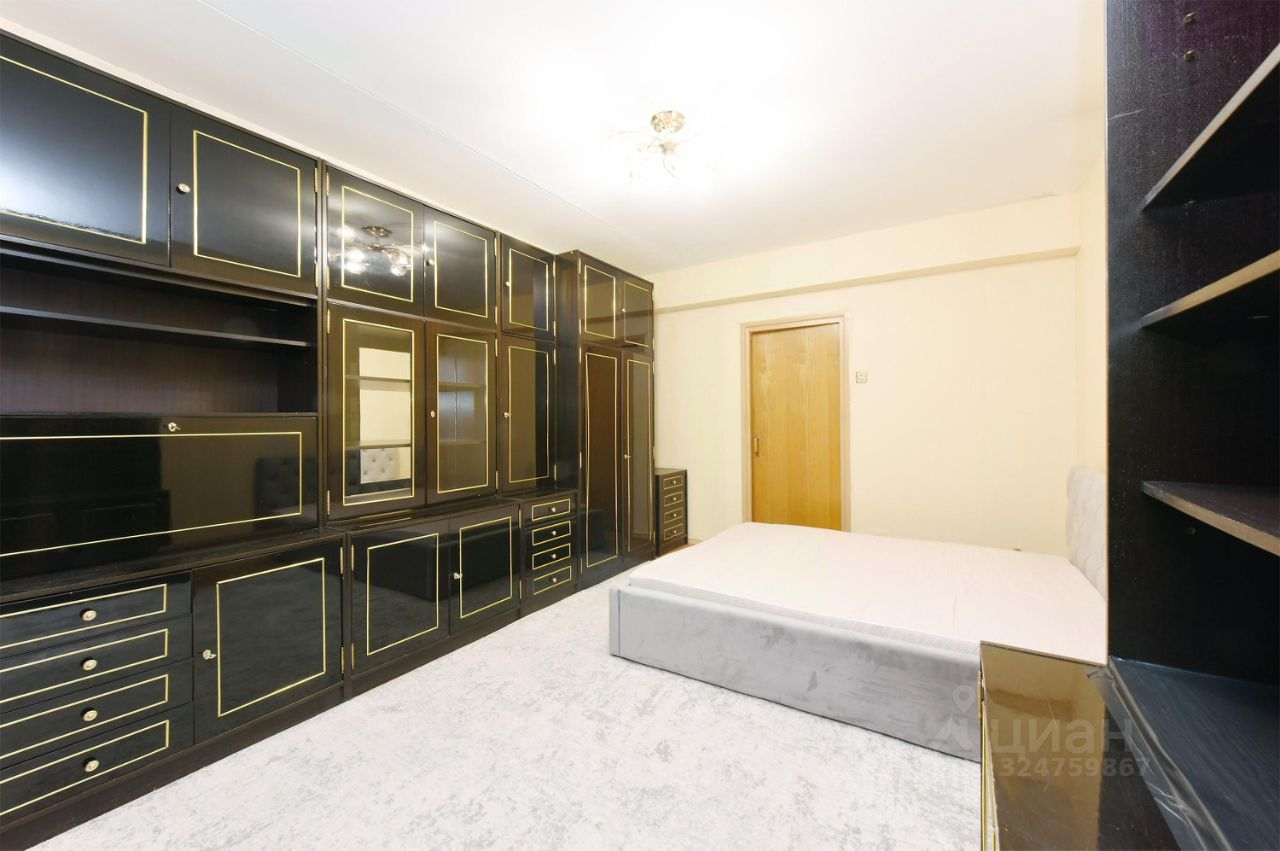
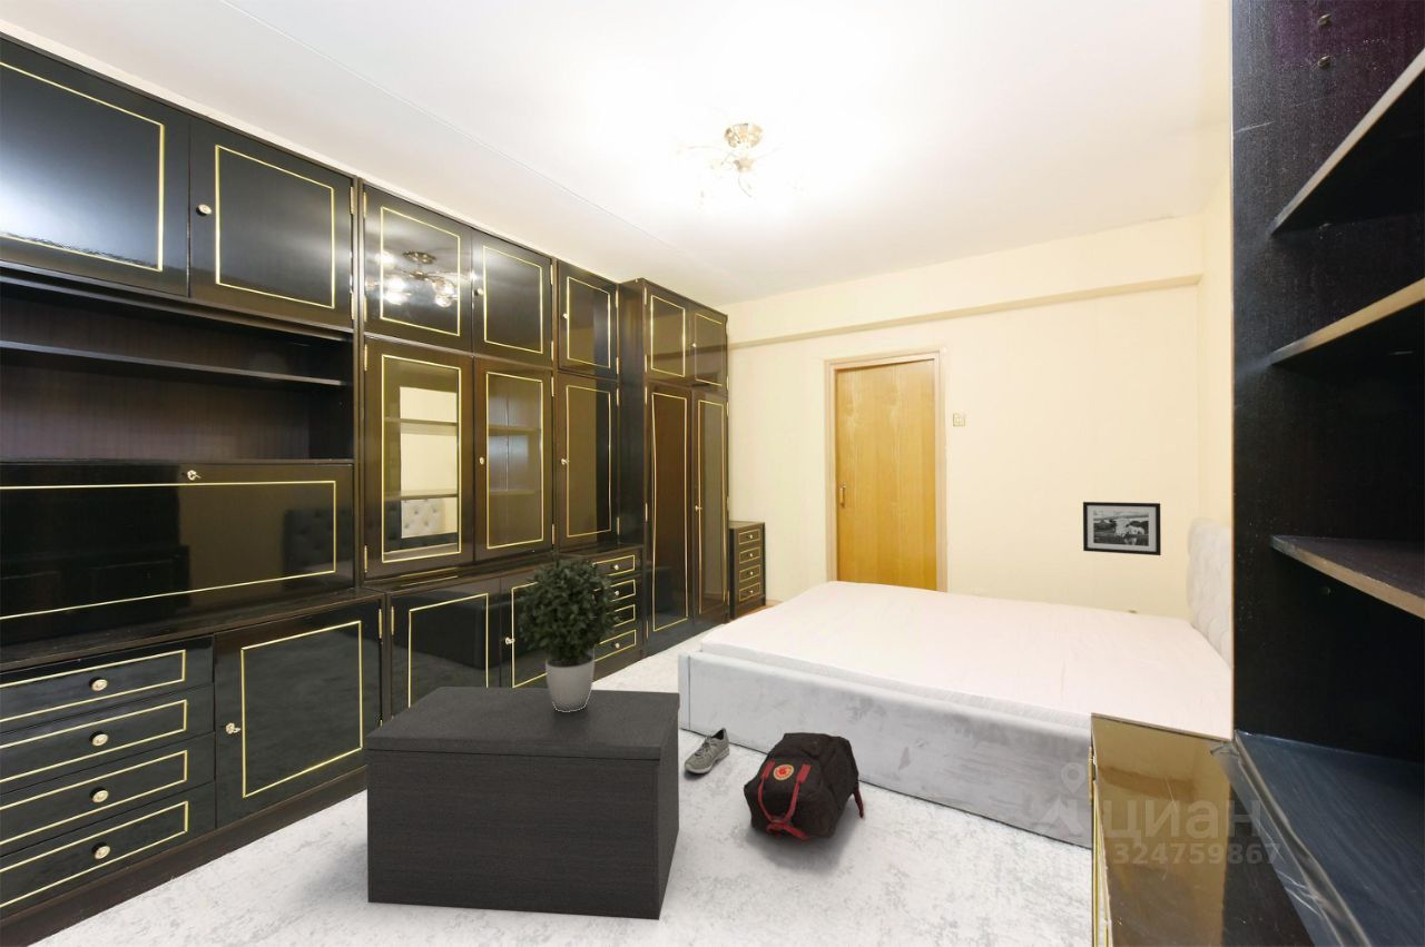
+ sneaker [682,727,730,775]
+ picture frame [1082,501,1162,556]
+ potted plant [513,556,625,712]
+ bench [363,685,681,921]
+ backpack [743,731,865,840]
